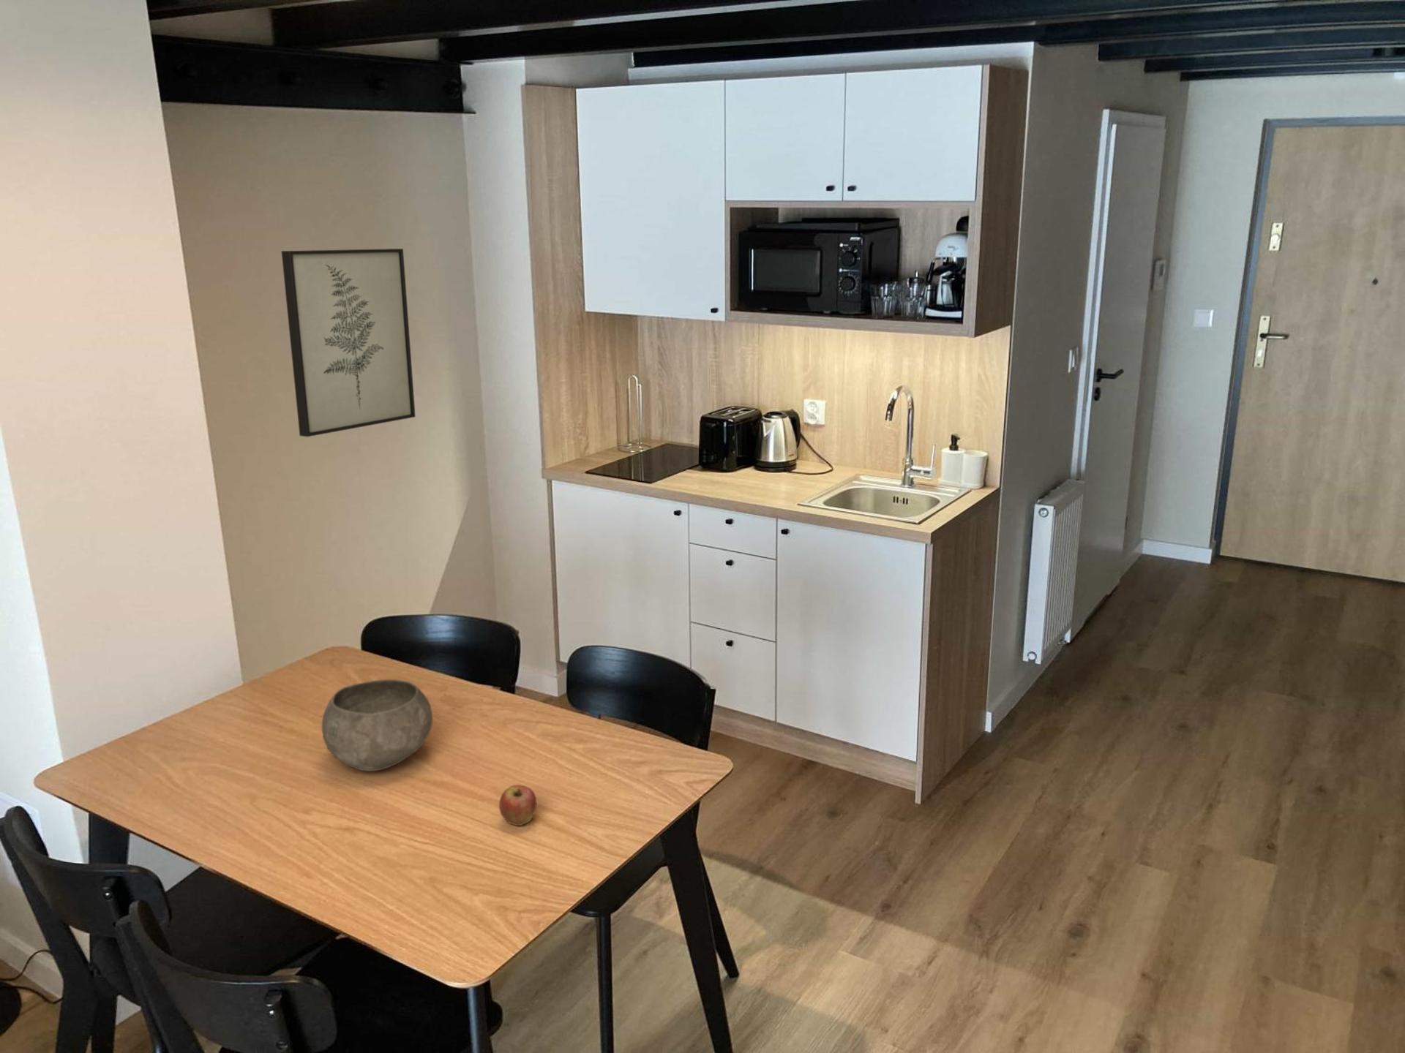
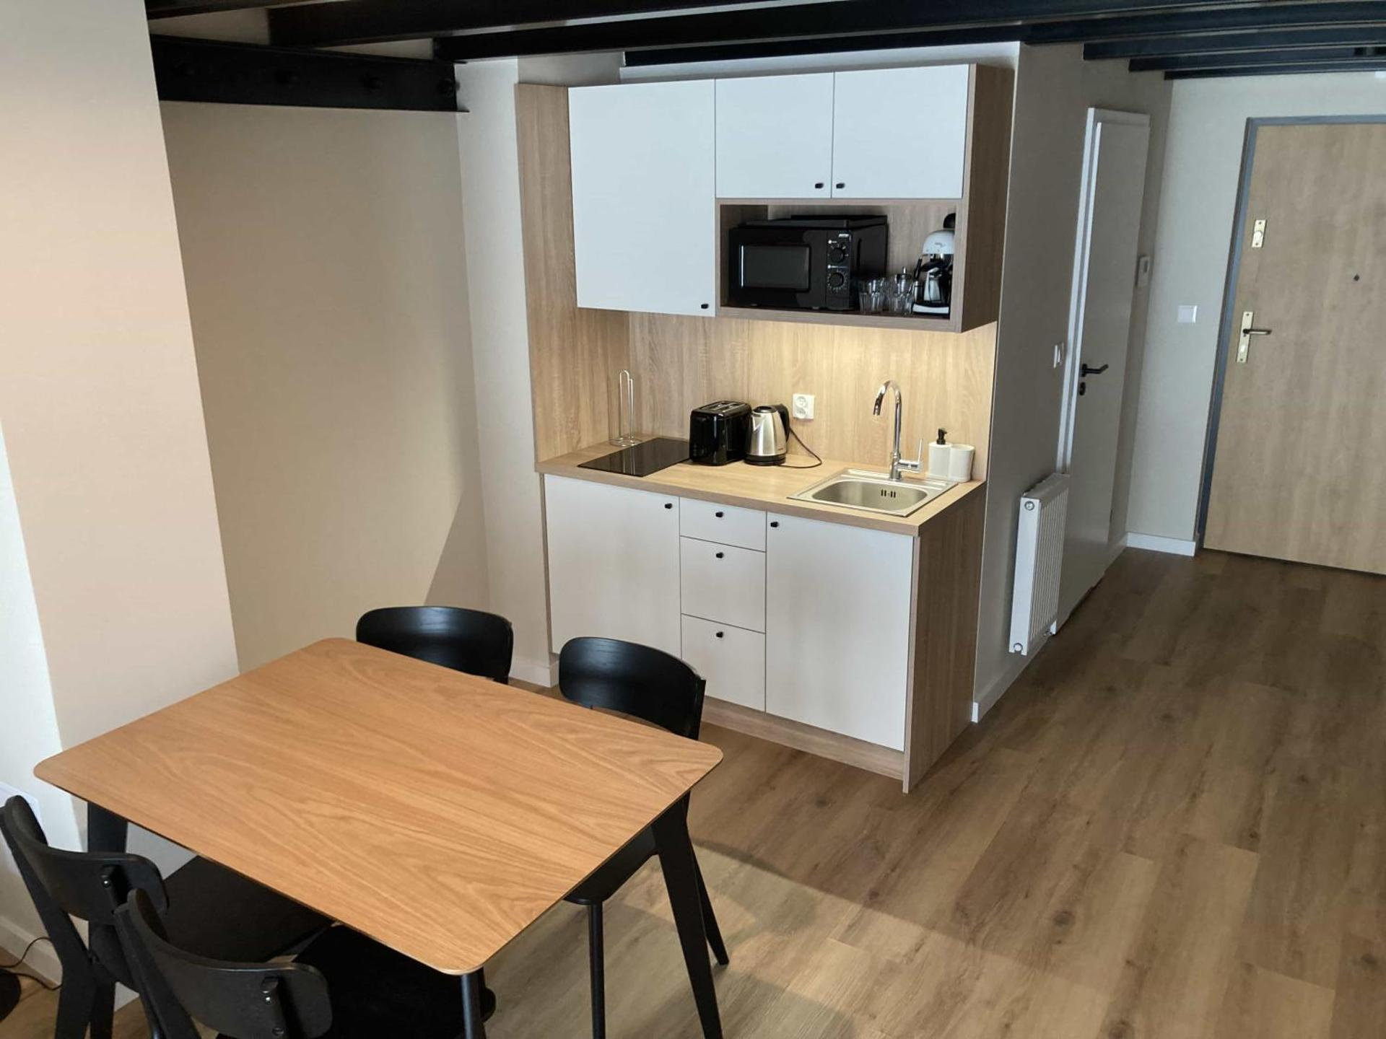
- bowl [321,679,434,772]
- fruit [498,784,538,826]
- wall art [281,248,416,437]
